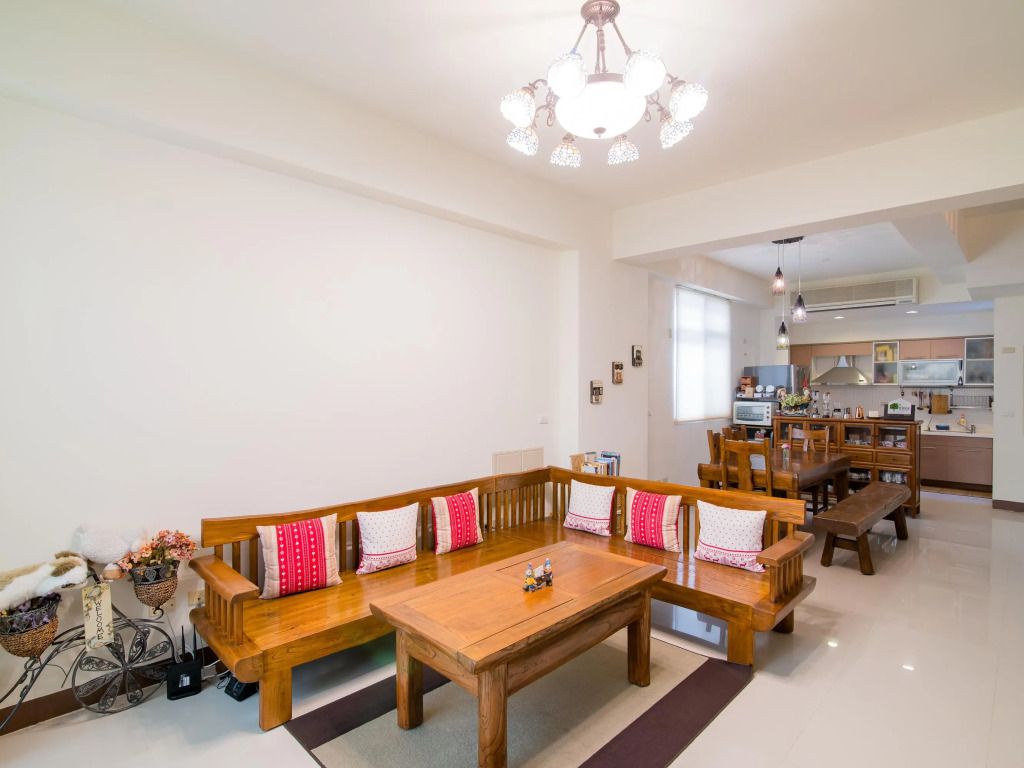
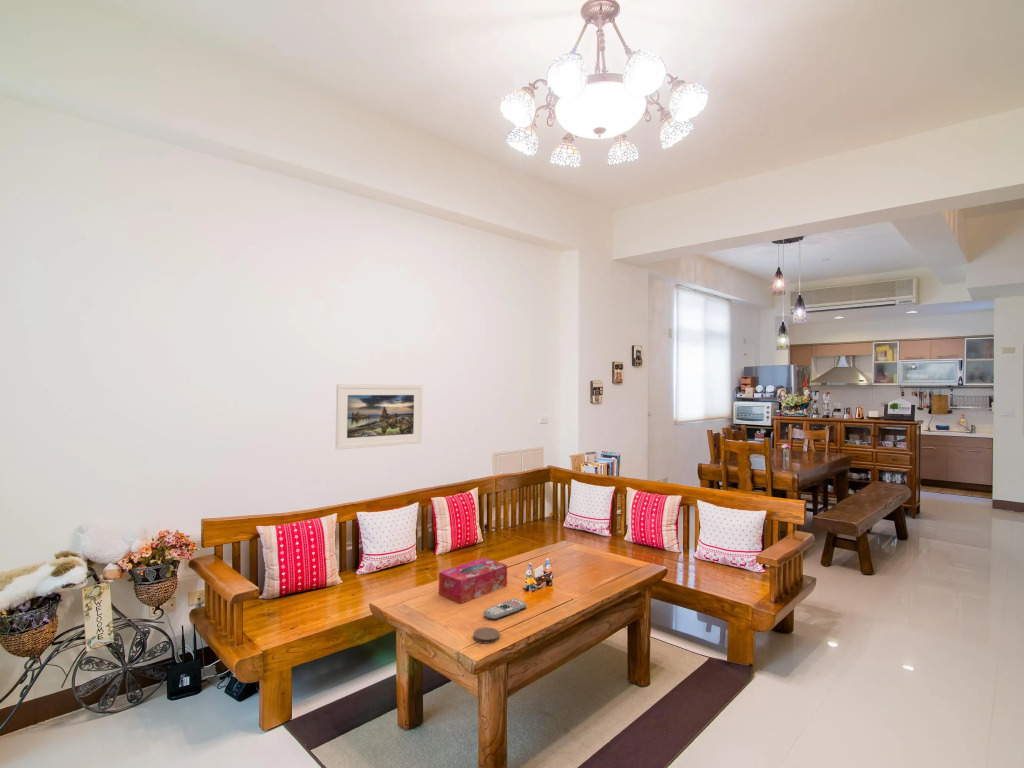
+ coaster [472,626,501,644]
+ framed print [335,383,424,451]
+ tissue box [438,557,508,605]
+ remote control [483,598,528,620]
